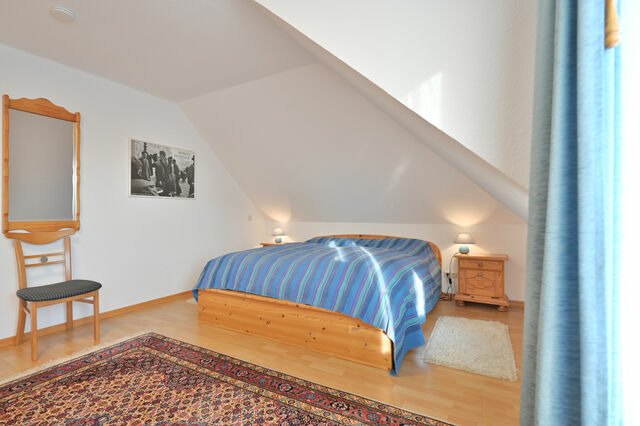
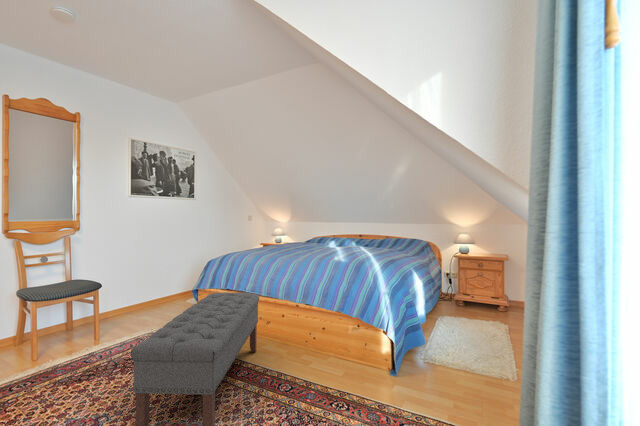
+ bench [130,291,260,426]
